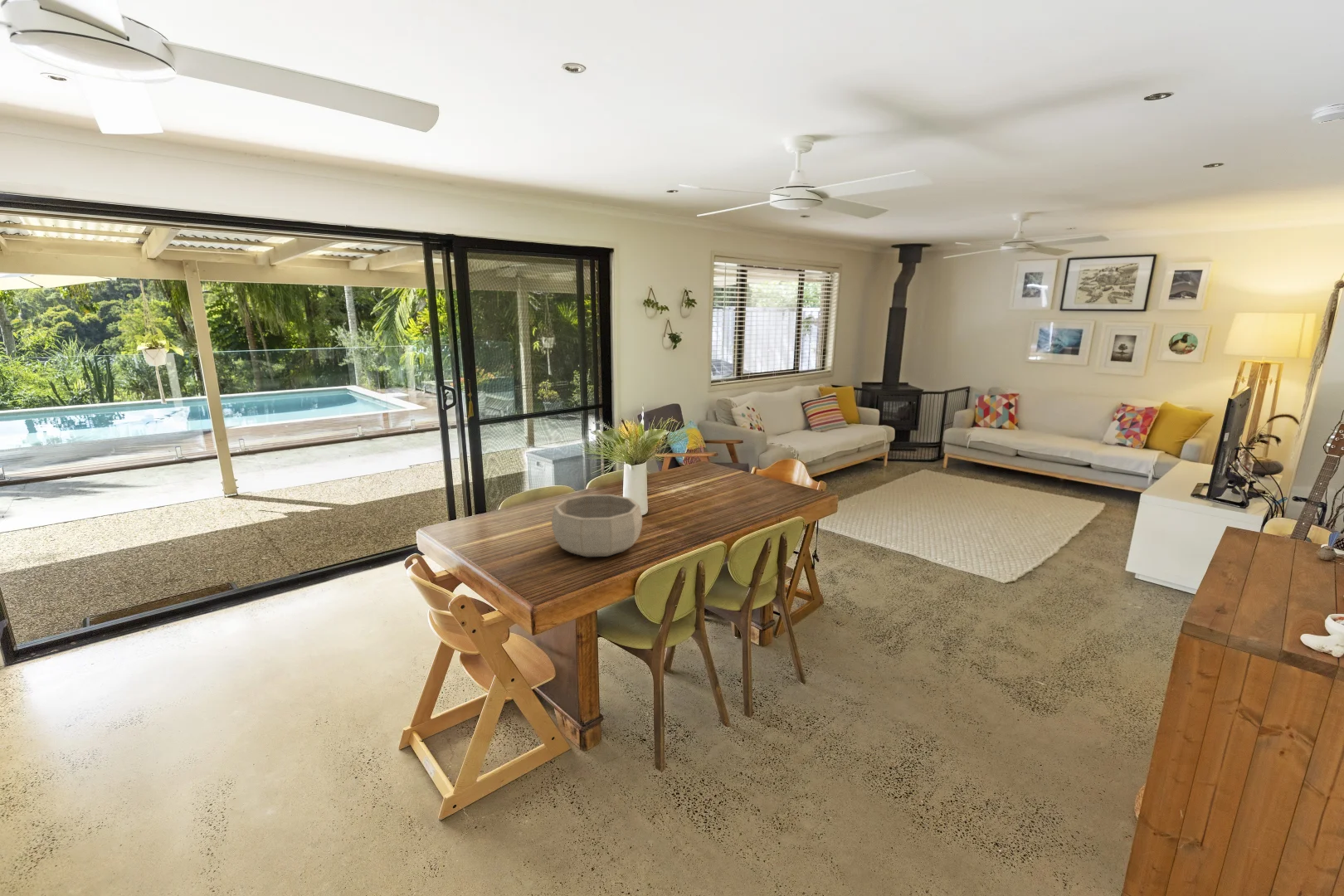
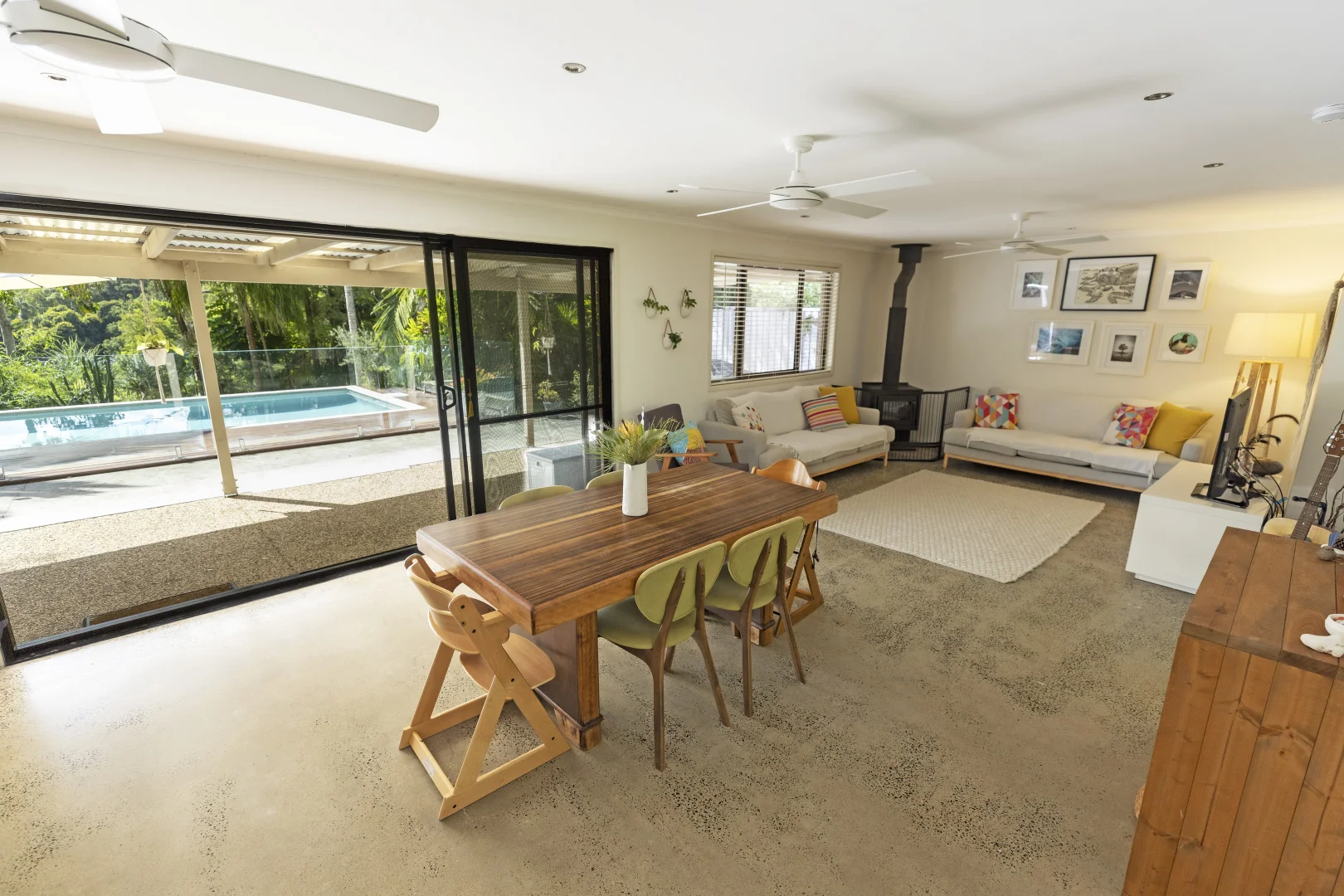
- decorative bowl [551,494,643,558]
